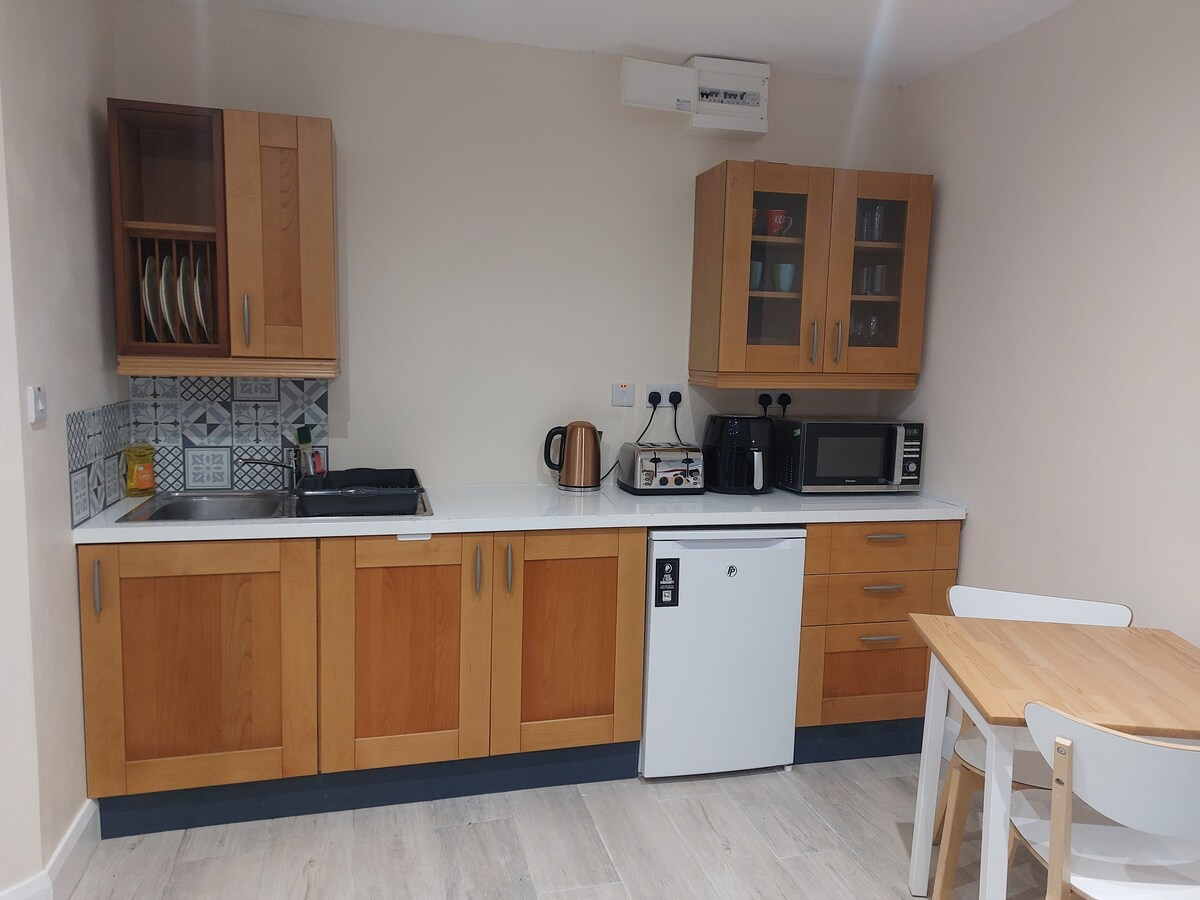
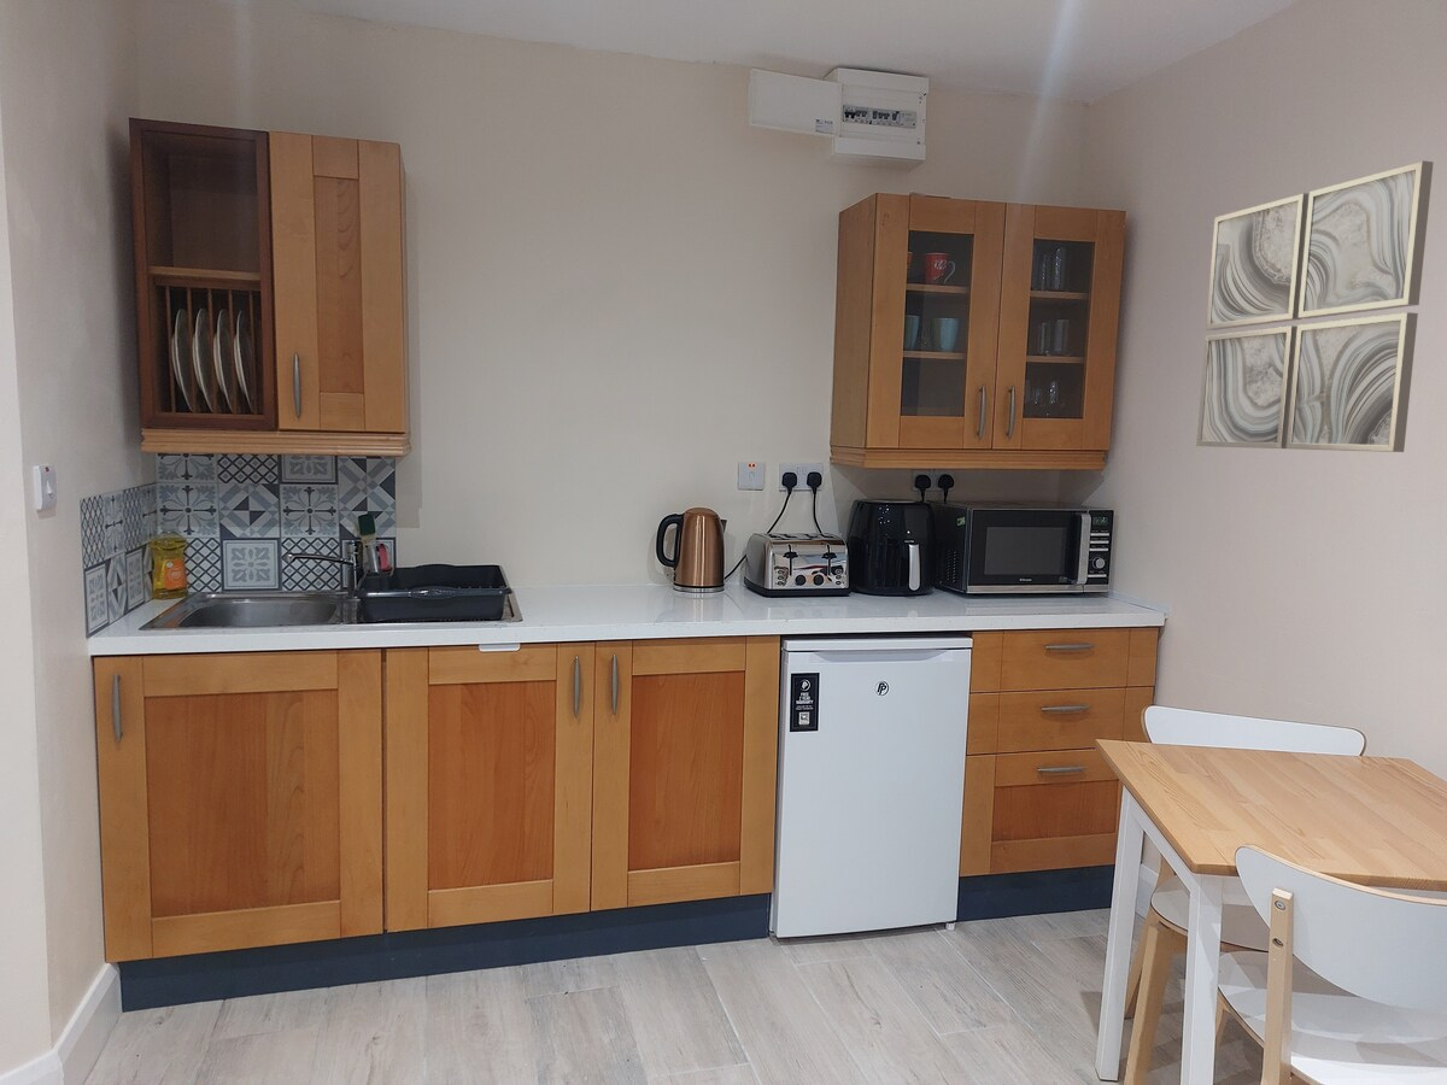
+ wall art [1195,159,1435,453]
